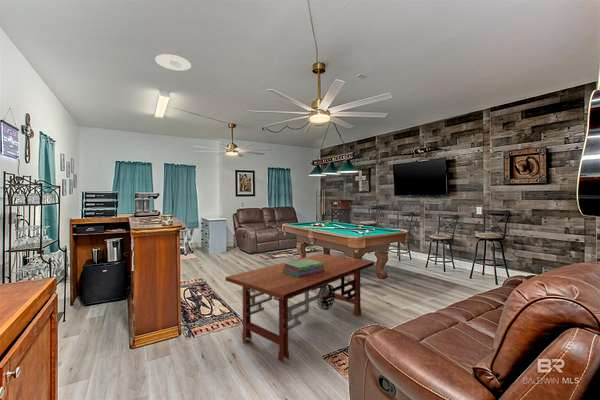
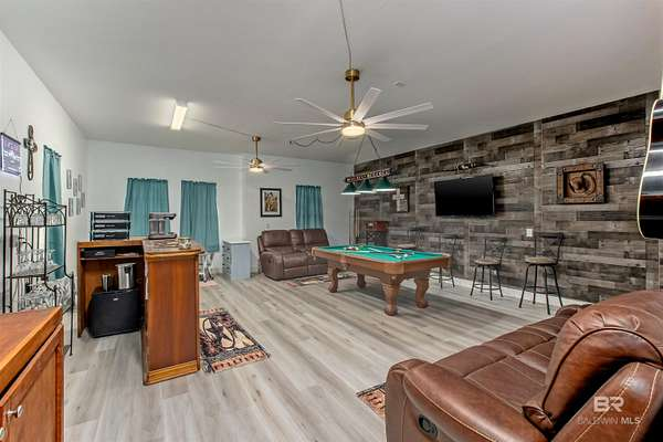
- recessed light [154,53,192,72]
- coffee table [225,253,375,364]
- stack of books [282,259,325,277]
